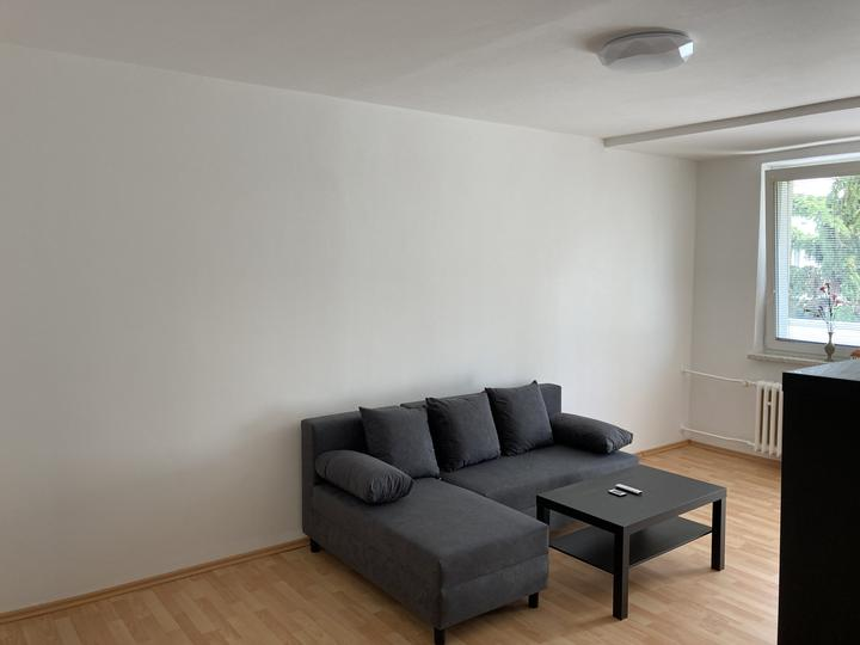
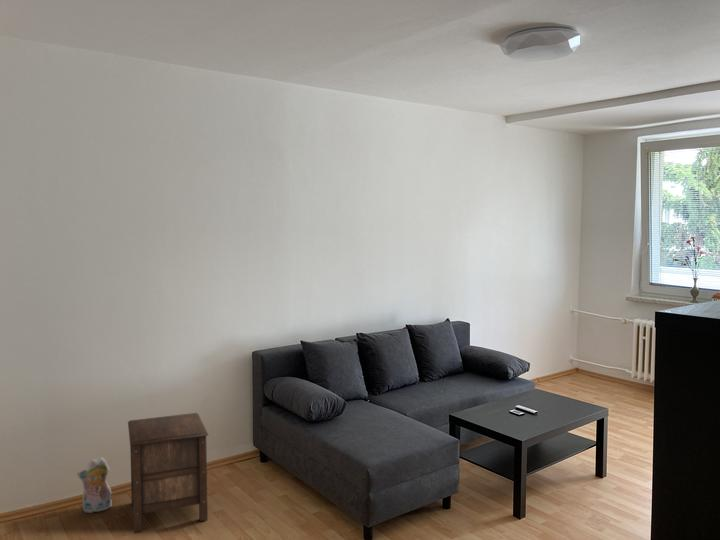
+ plush toy [76,457,113,514]
+ nightstand [127,412,209,535]
